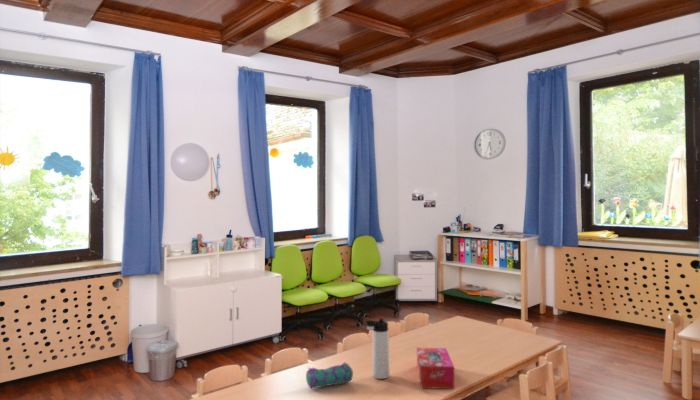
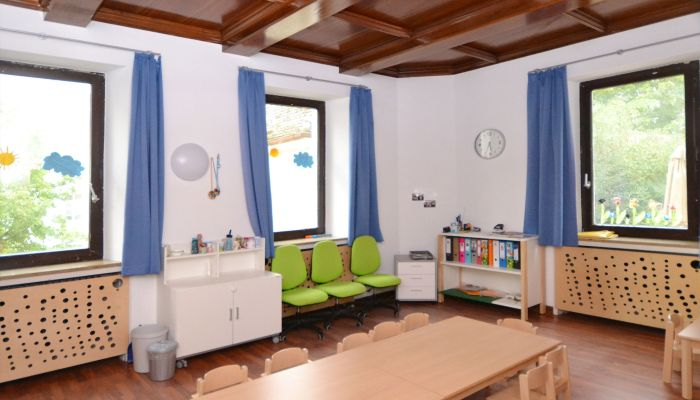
- thermos bottle [364,318,391,380]
- pencil case [305,361,354,389]
- tissue box [416,347,455,390]
